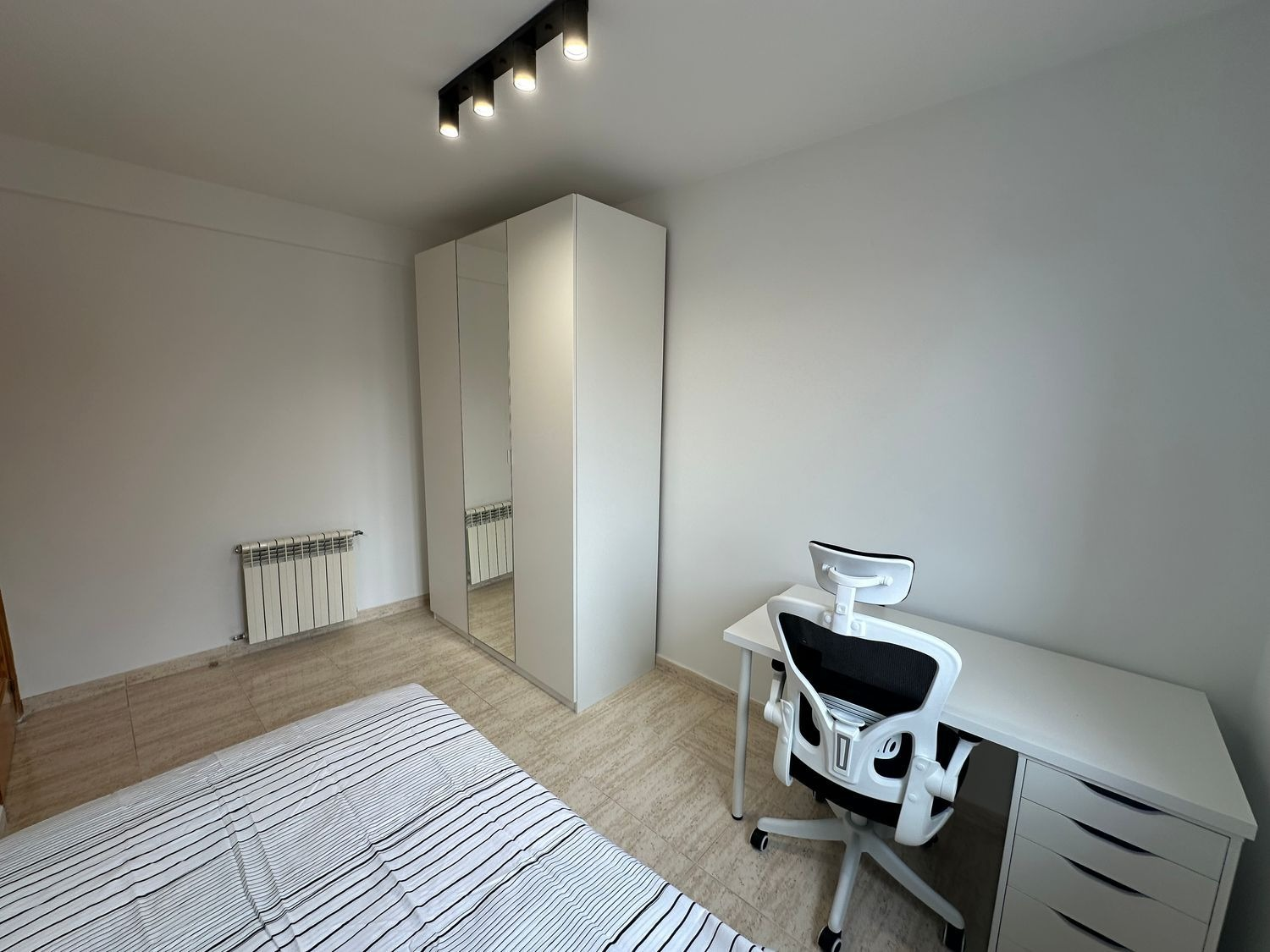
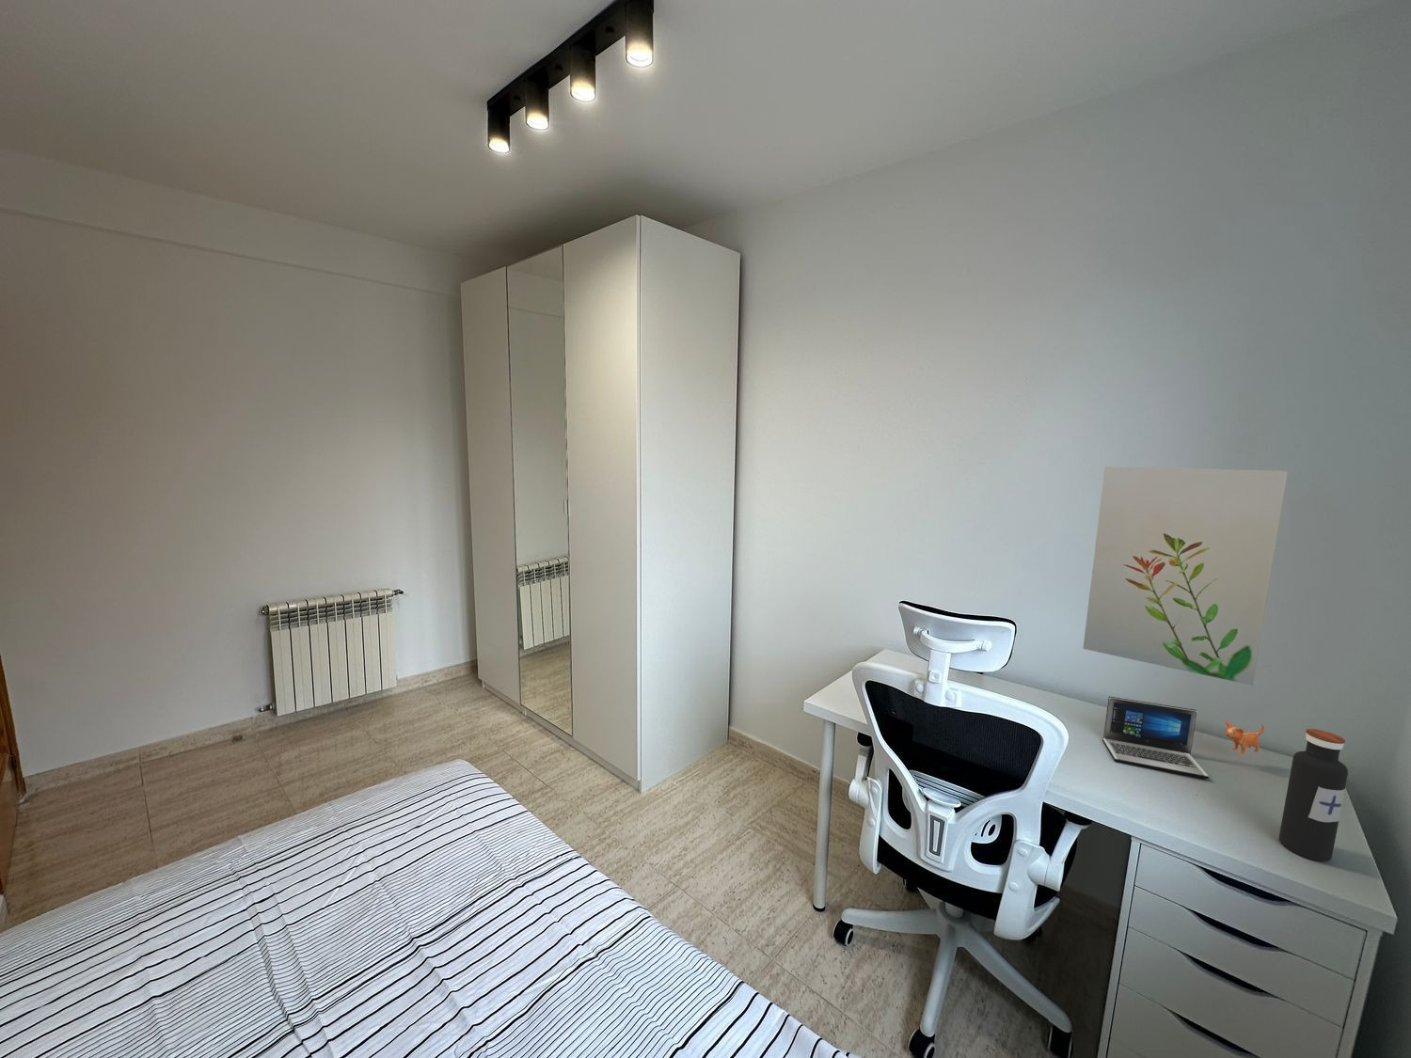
+ laptop [1101,696,1265,780]
+ wall art [1082,466,1289,687]
+ water bottle [1278,728,1349,862]
